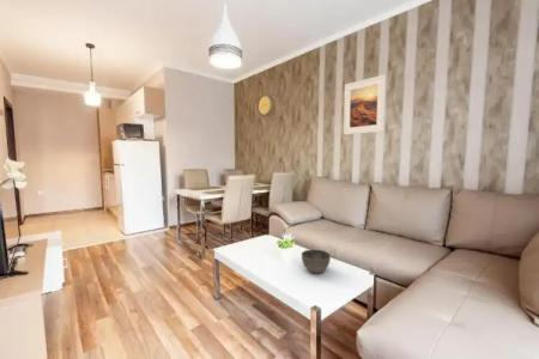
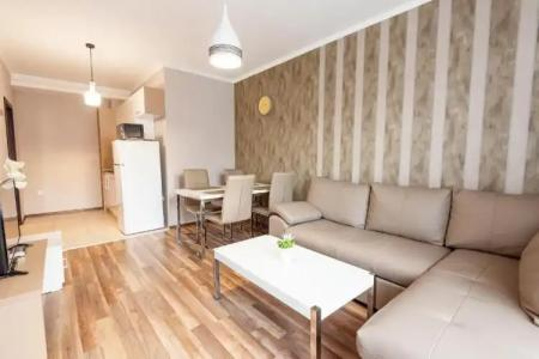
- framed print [343,73,387,136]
- bowl [301,249,332,274]
